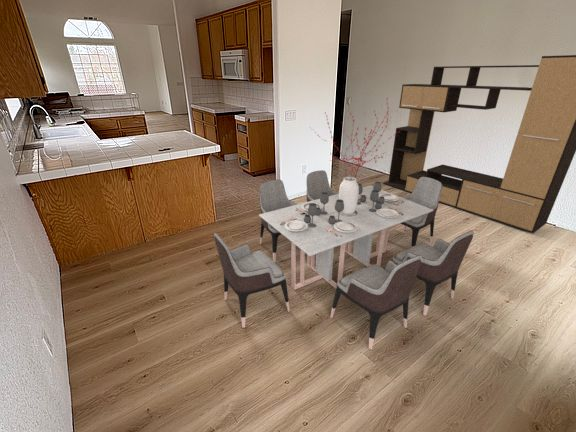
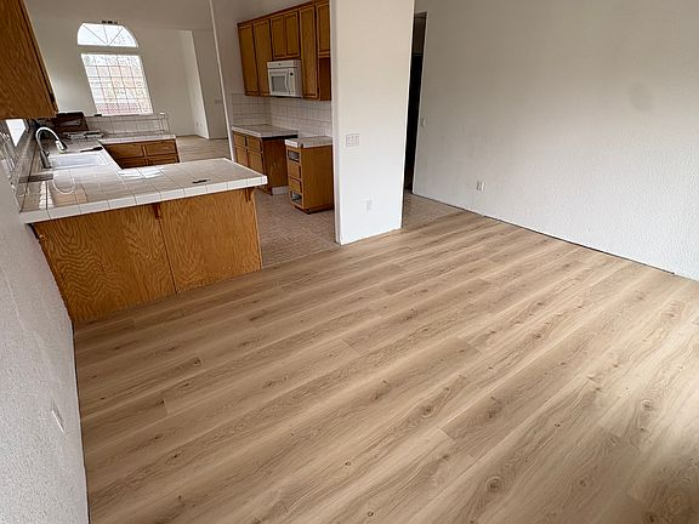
- media console [382,54,576,234]
- dining table [213,97,475,350]
